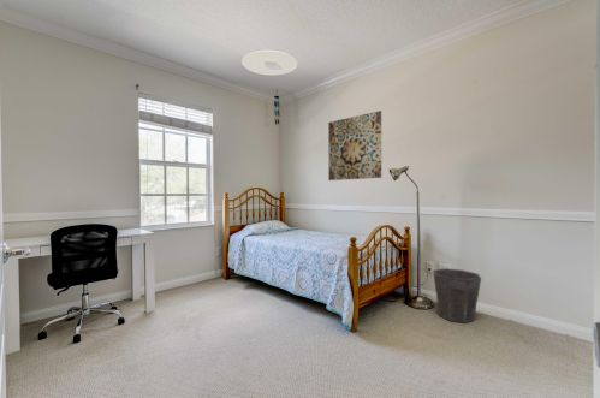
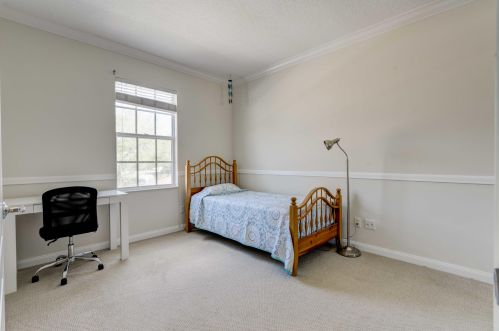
- wall art [327,109,382,182]
- waste bin [432,267,482,325]
- ceiling light [240,49,298,77]
